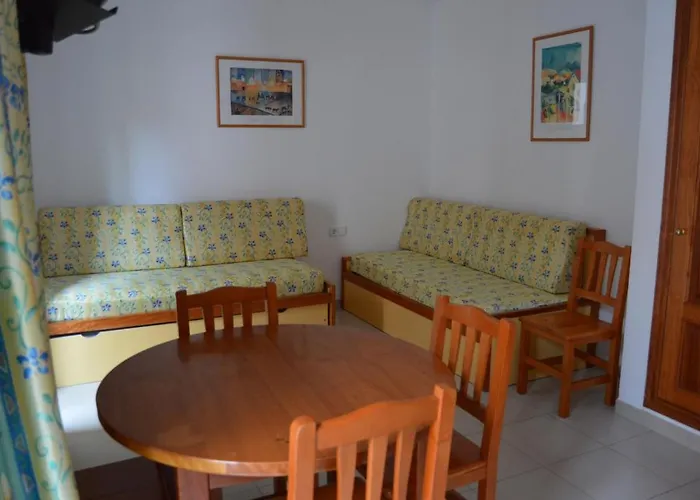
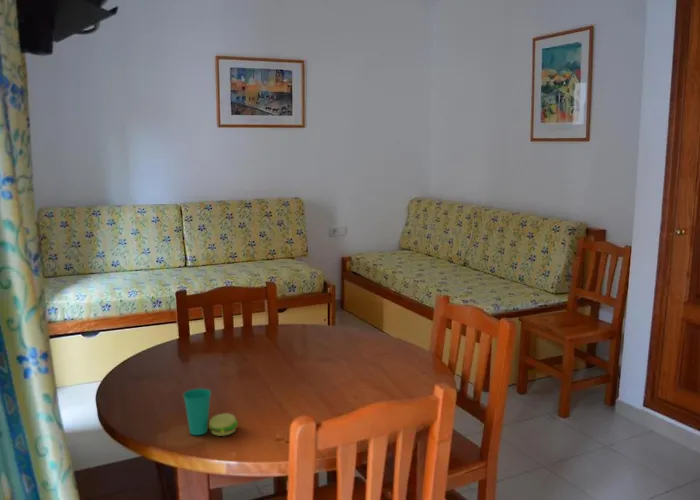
+ cup [182,387,238,437]
